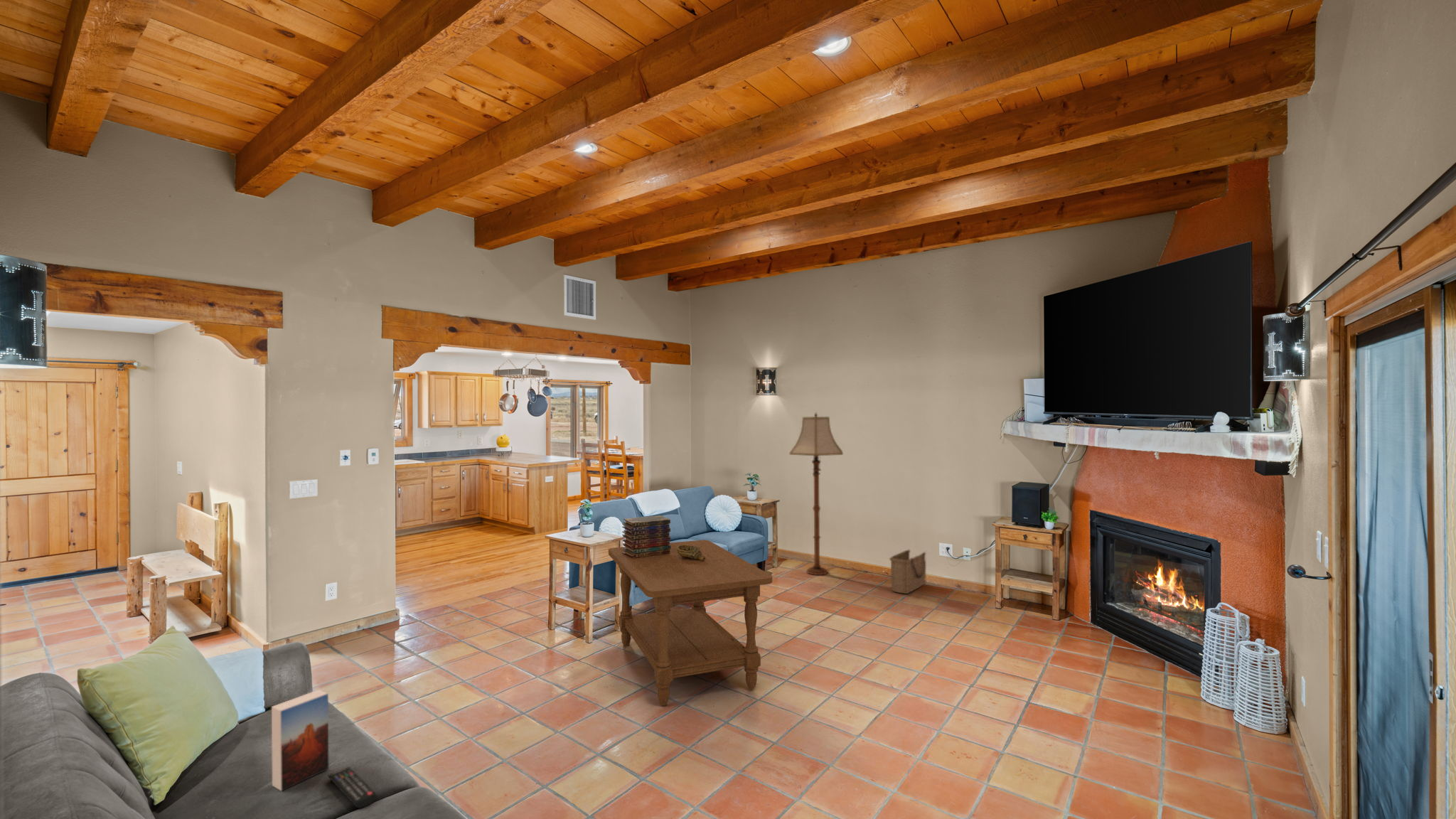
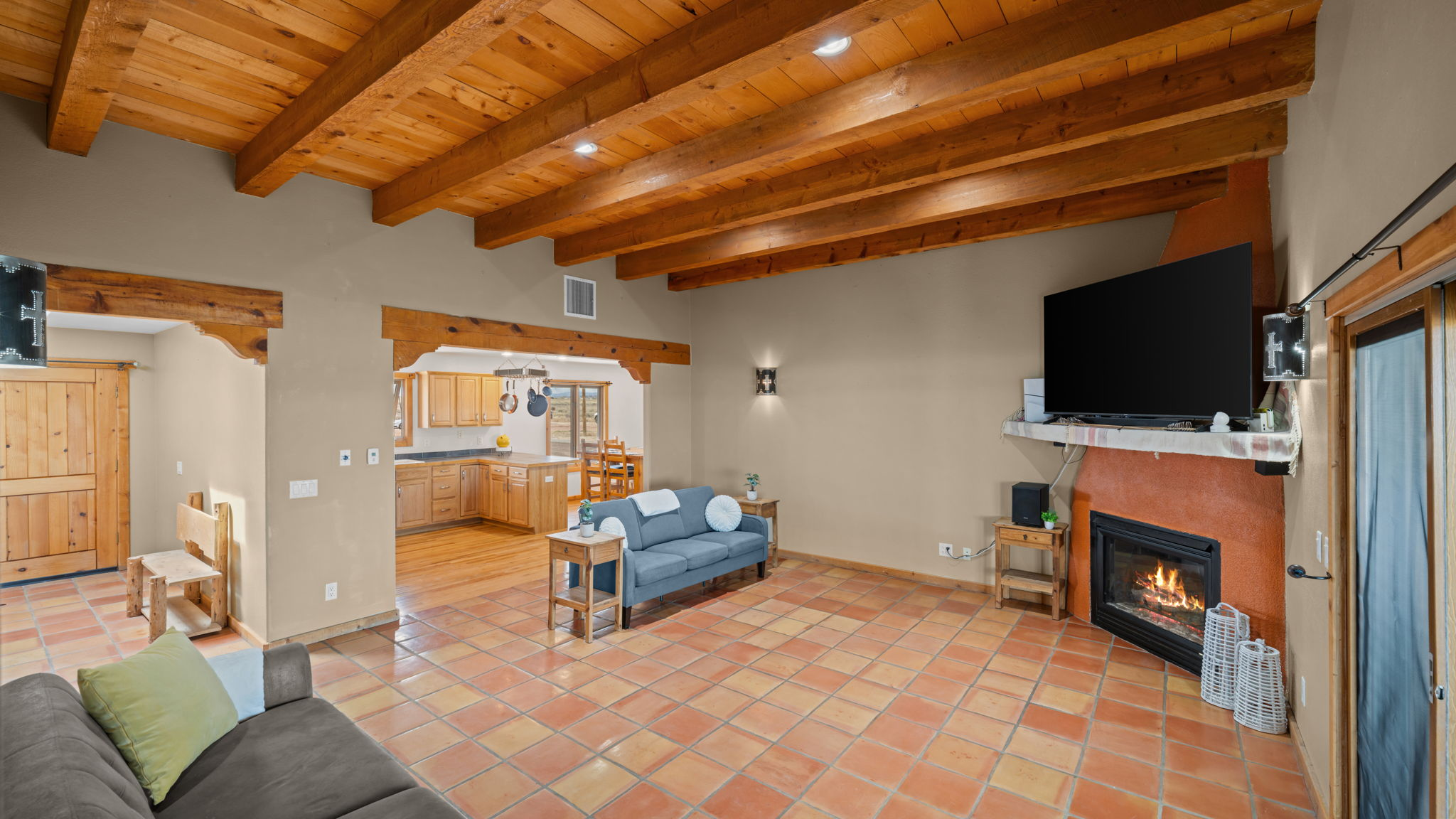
- book [271,689,329,792]
- book stack [621,515,671,559]
- remote control [327,766,378,809]
- floor lamp [788,411,844,576]
- coffee table [608,540,773,707]
- basket [889,549,926,594]
- decorative bowl [677,545,705,561]
